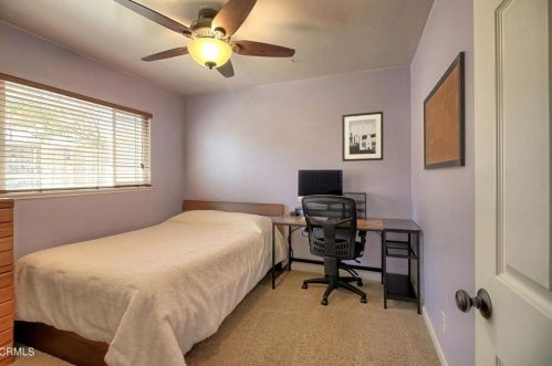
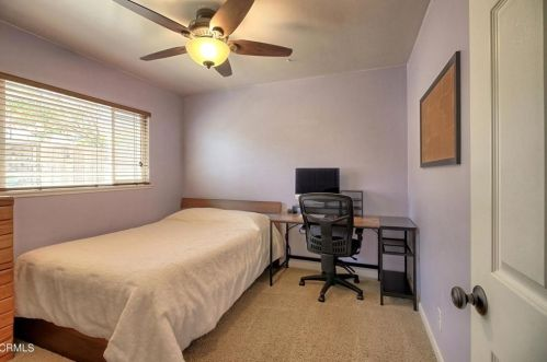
- wall art [341,111,384,163]
